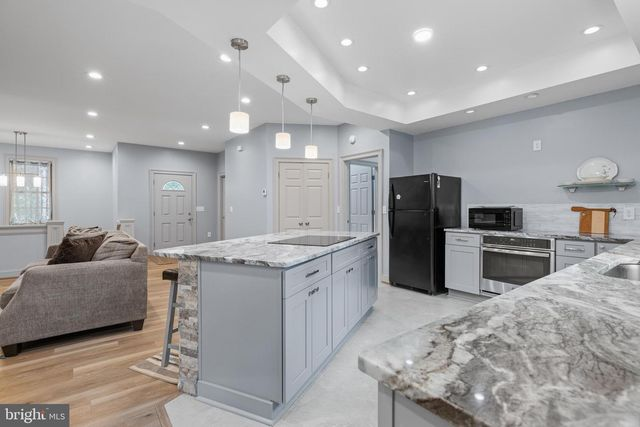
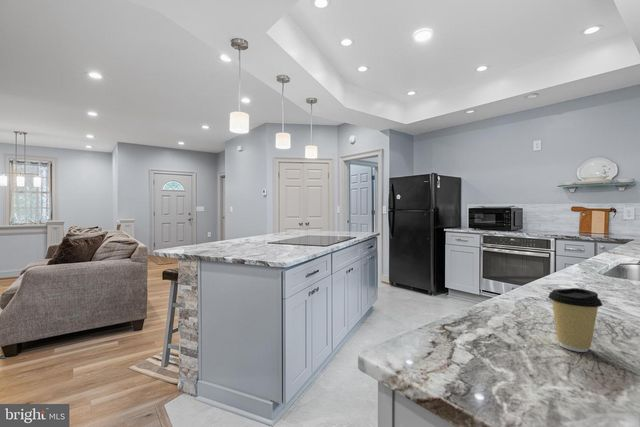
+ coffee cup [547,287,604,353]
